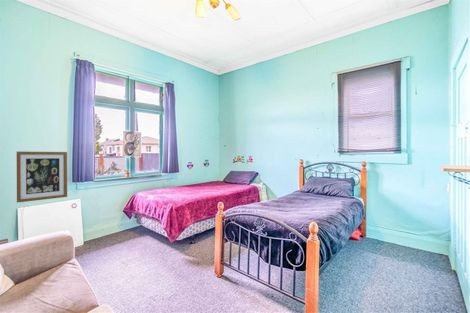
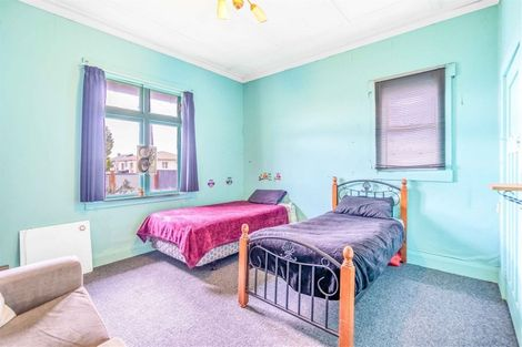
- wall art [16,151,68,204]
